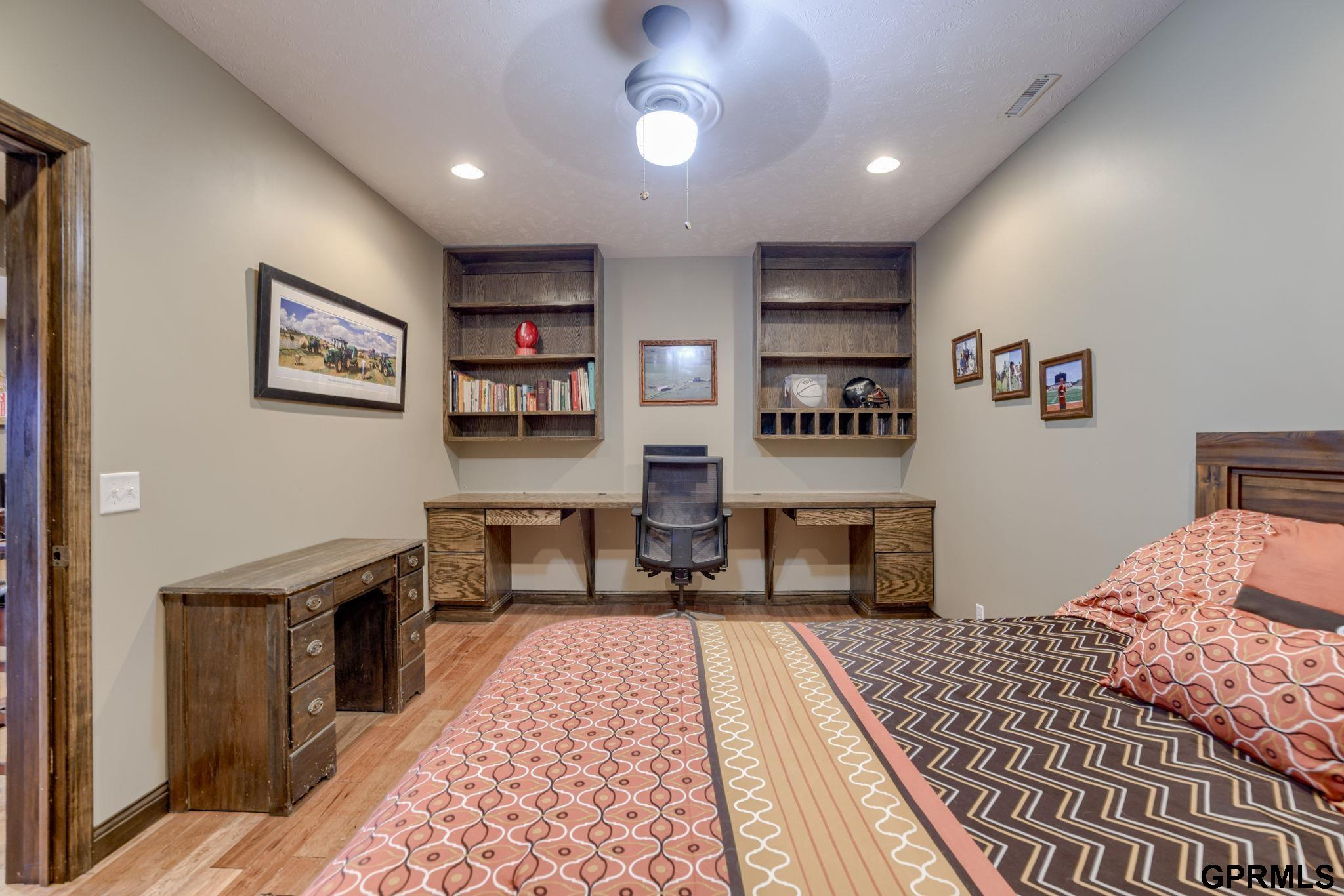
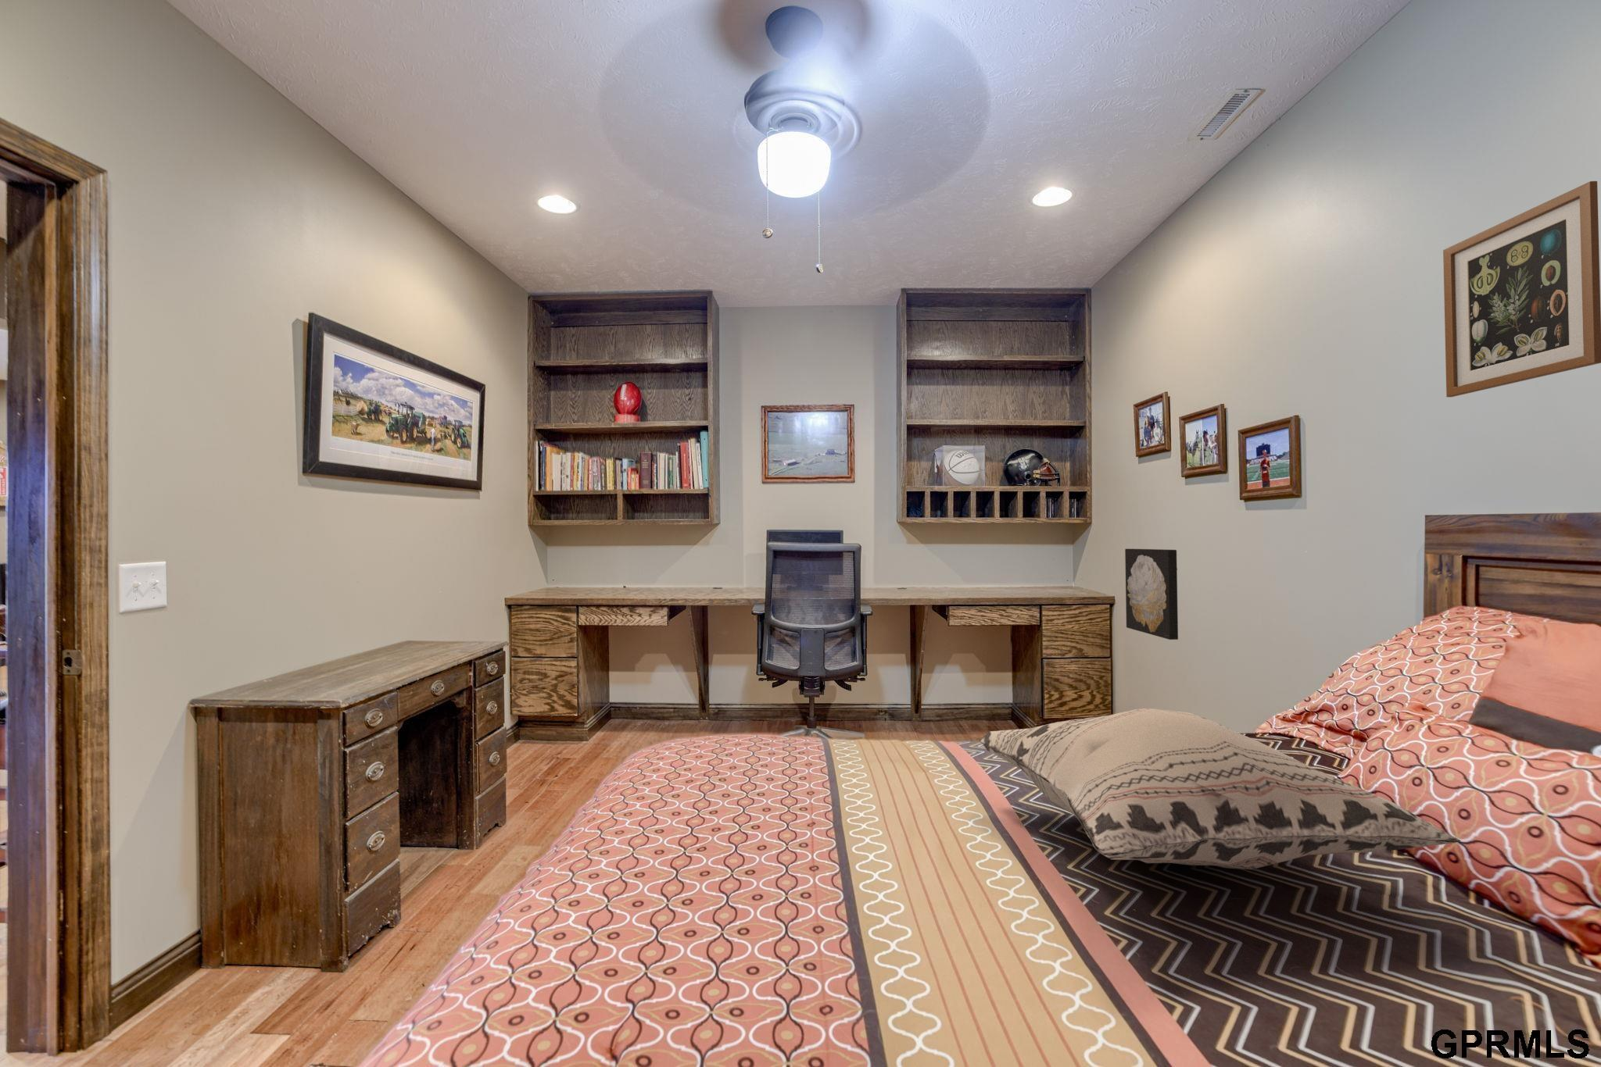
+ wall art [1443,181,1601,398]
+ decorative pillow [978,707,1462,871]
+ wall art [1125,548,1179,641]
